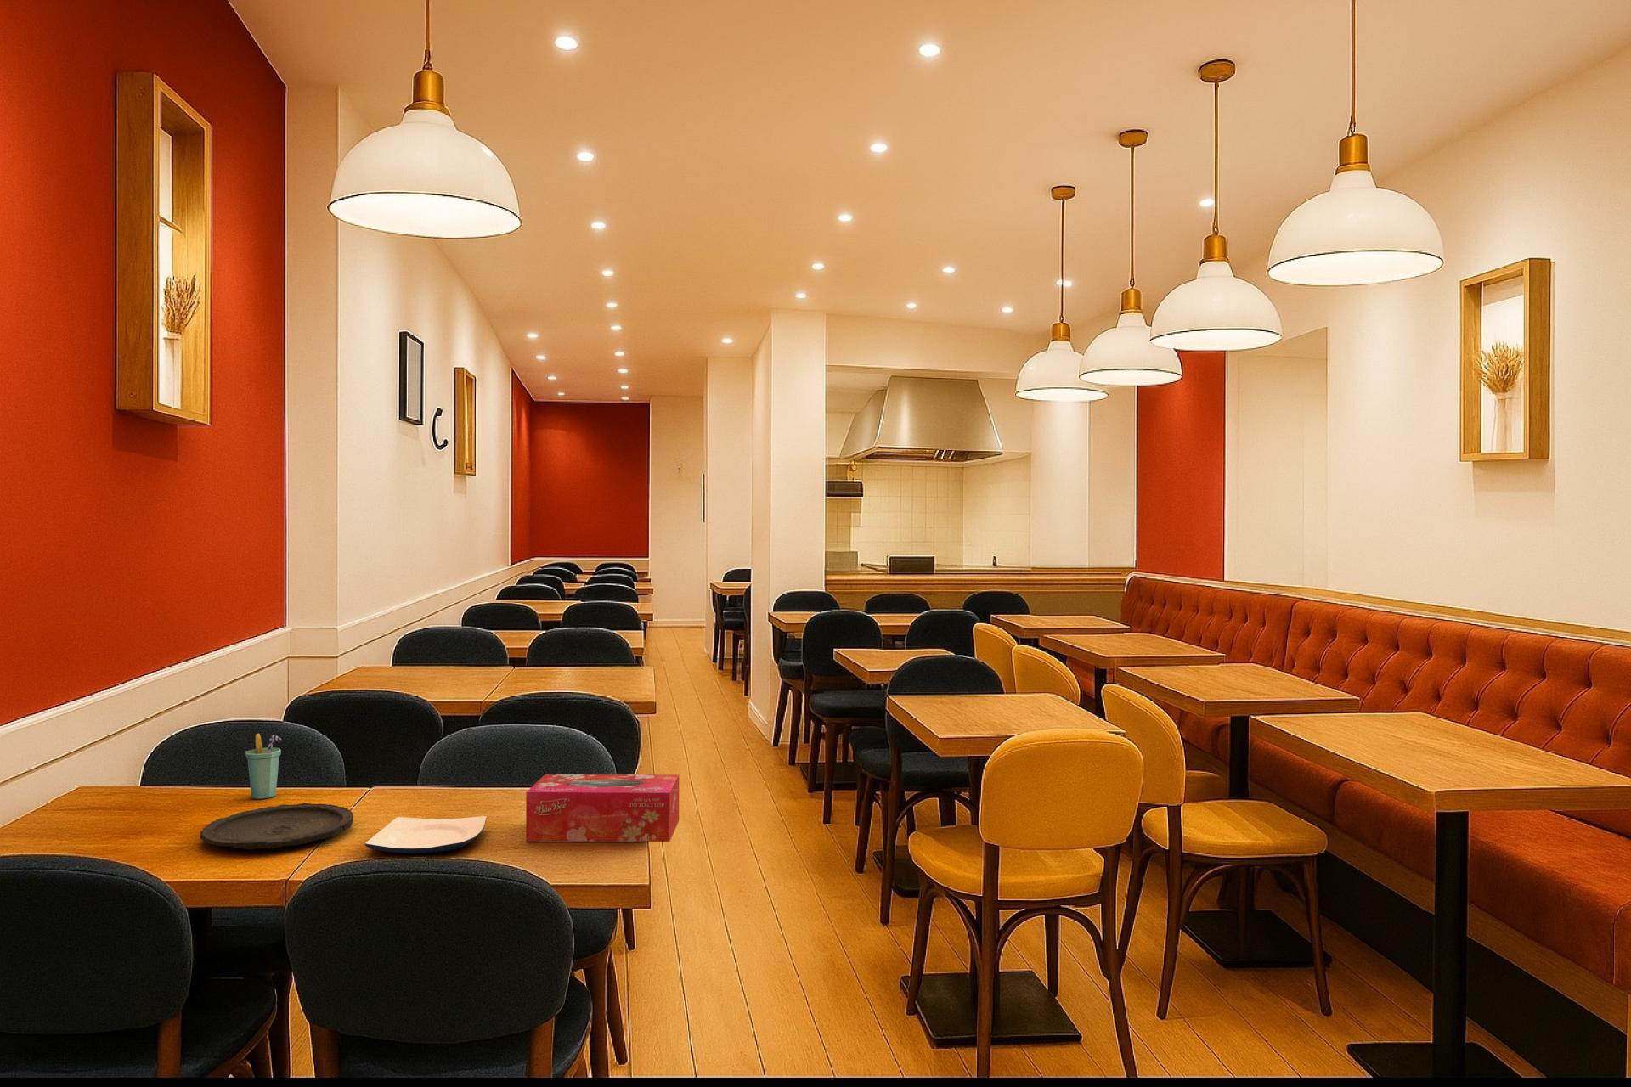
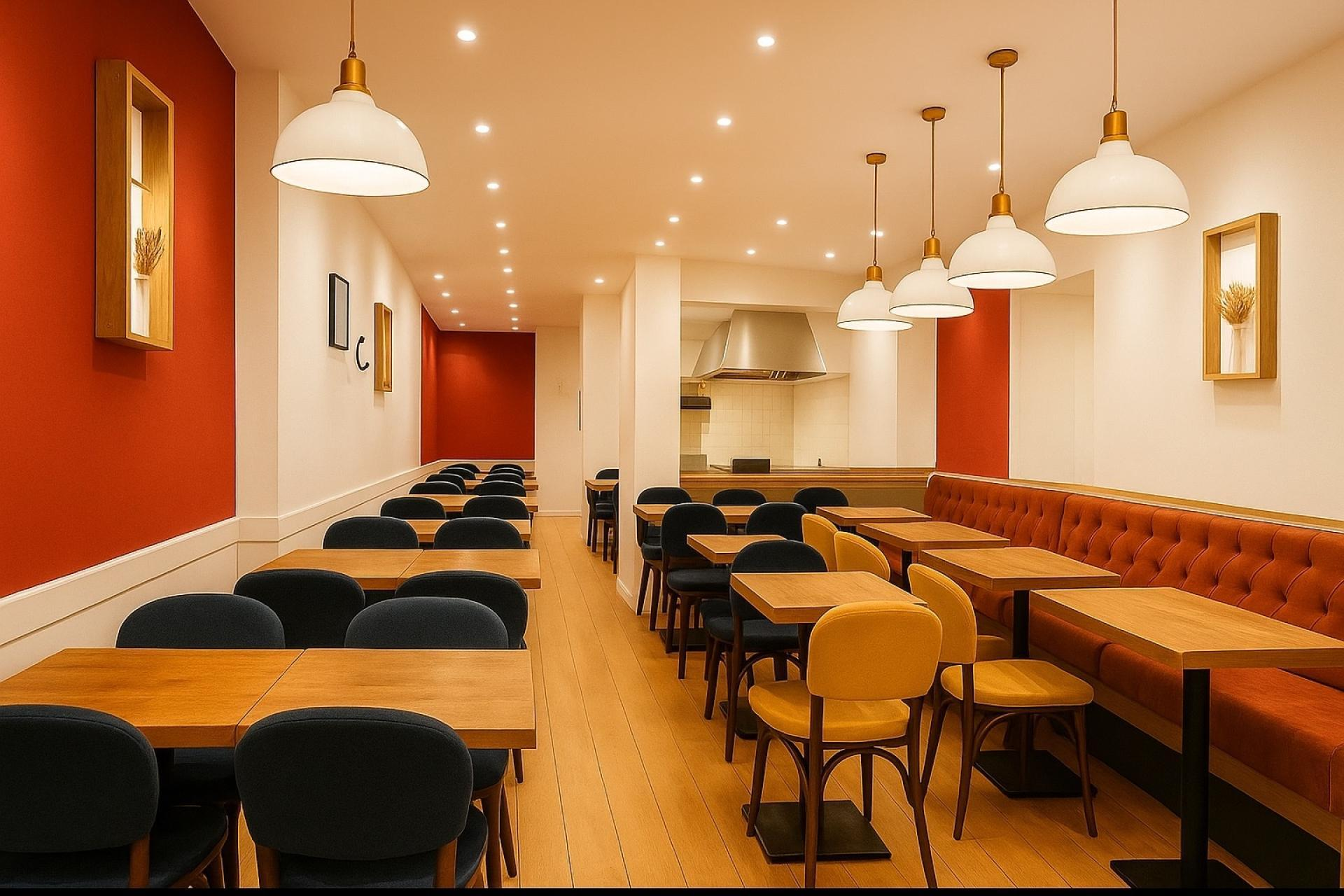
- tissue box [525,774,680,842]
- plate [200,802,354,850]
- plate [364,815,488,854]
- cup [245,733,283,799]
